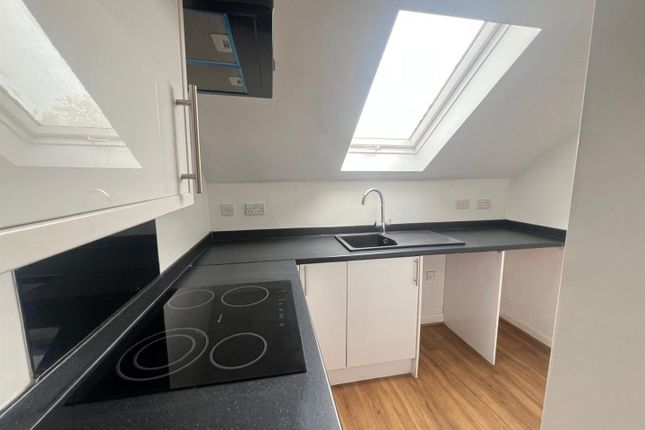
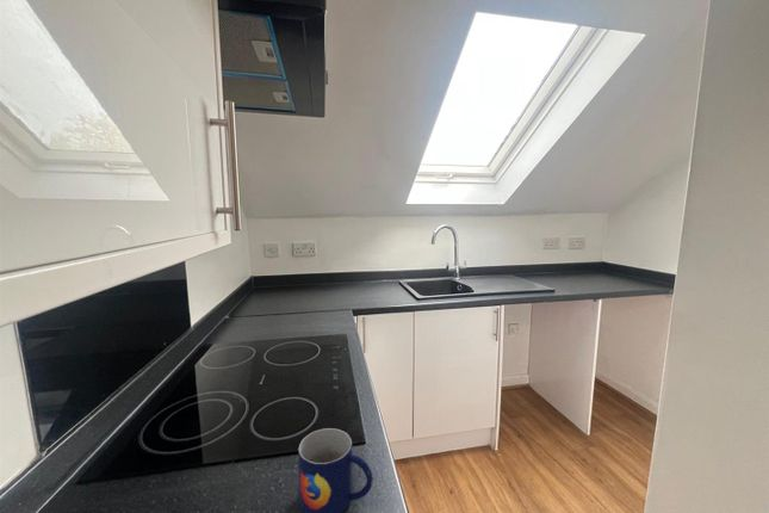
+ mug [297,427,374,513]
